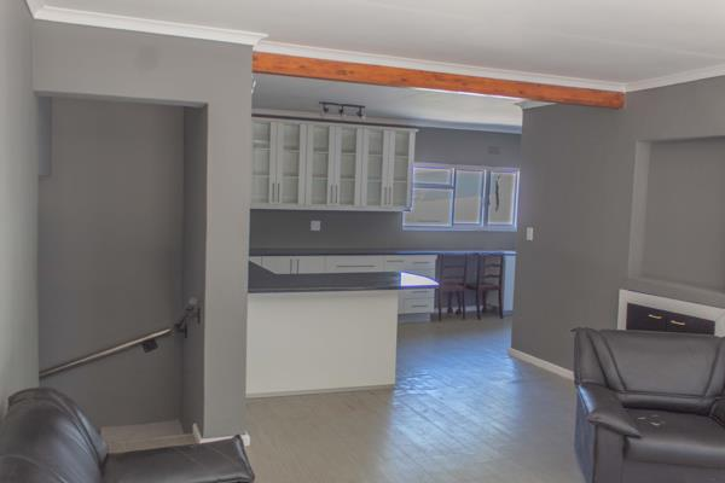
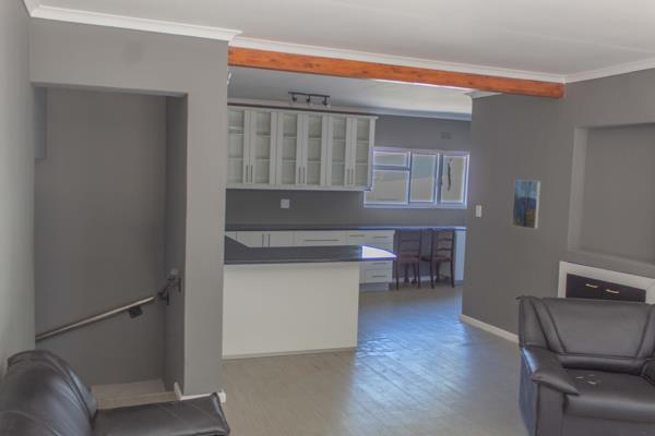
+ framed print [511,179,541,230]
